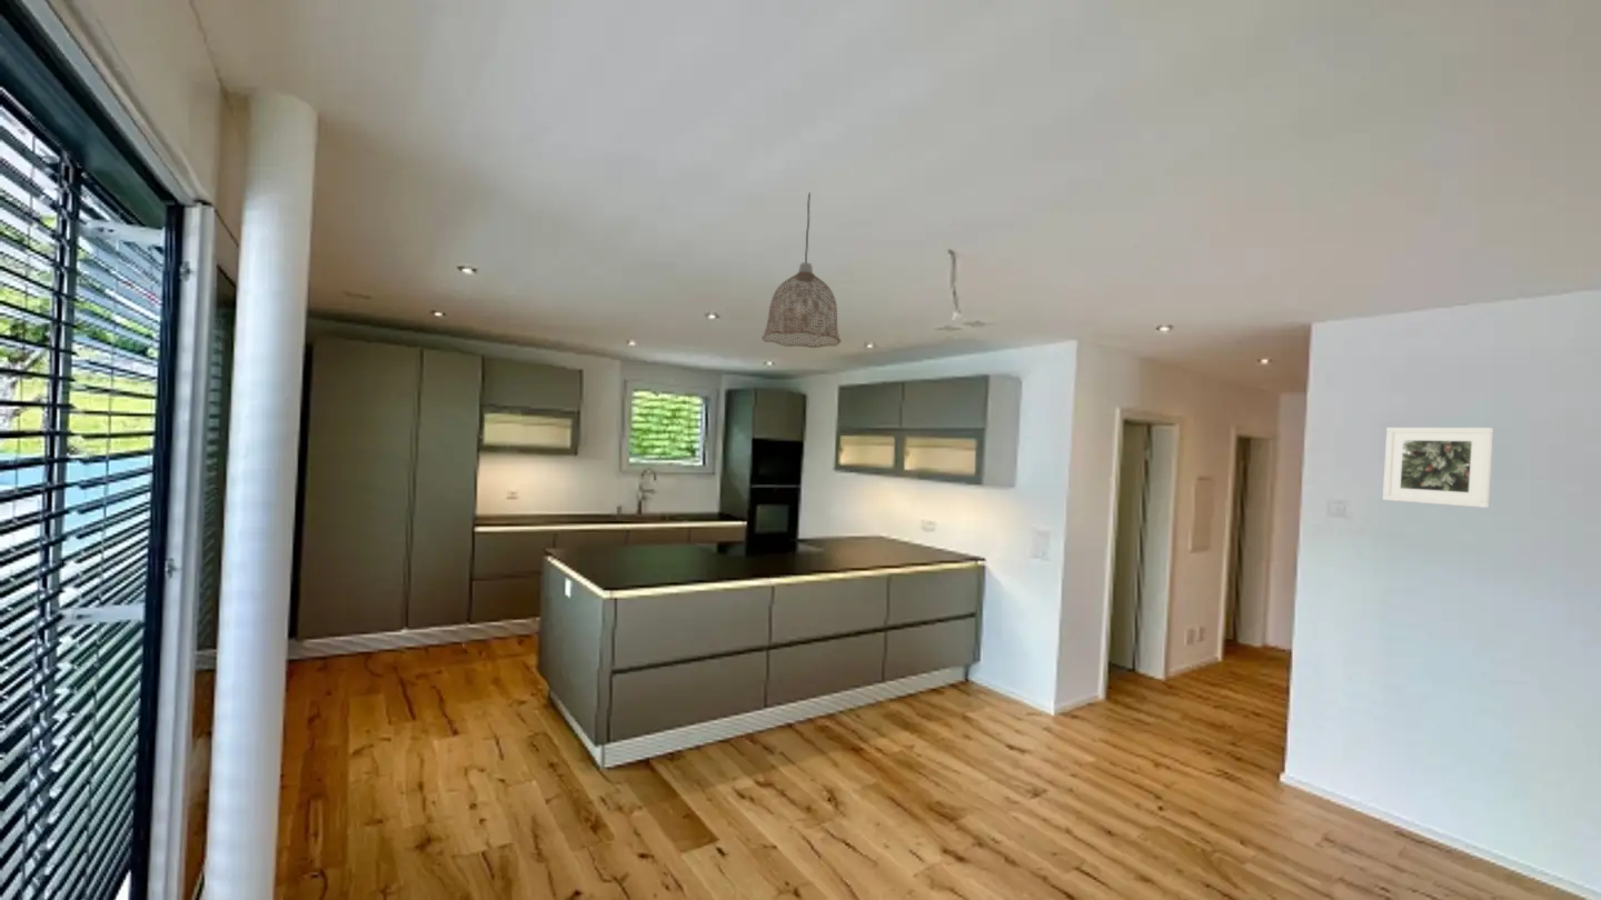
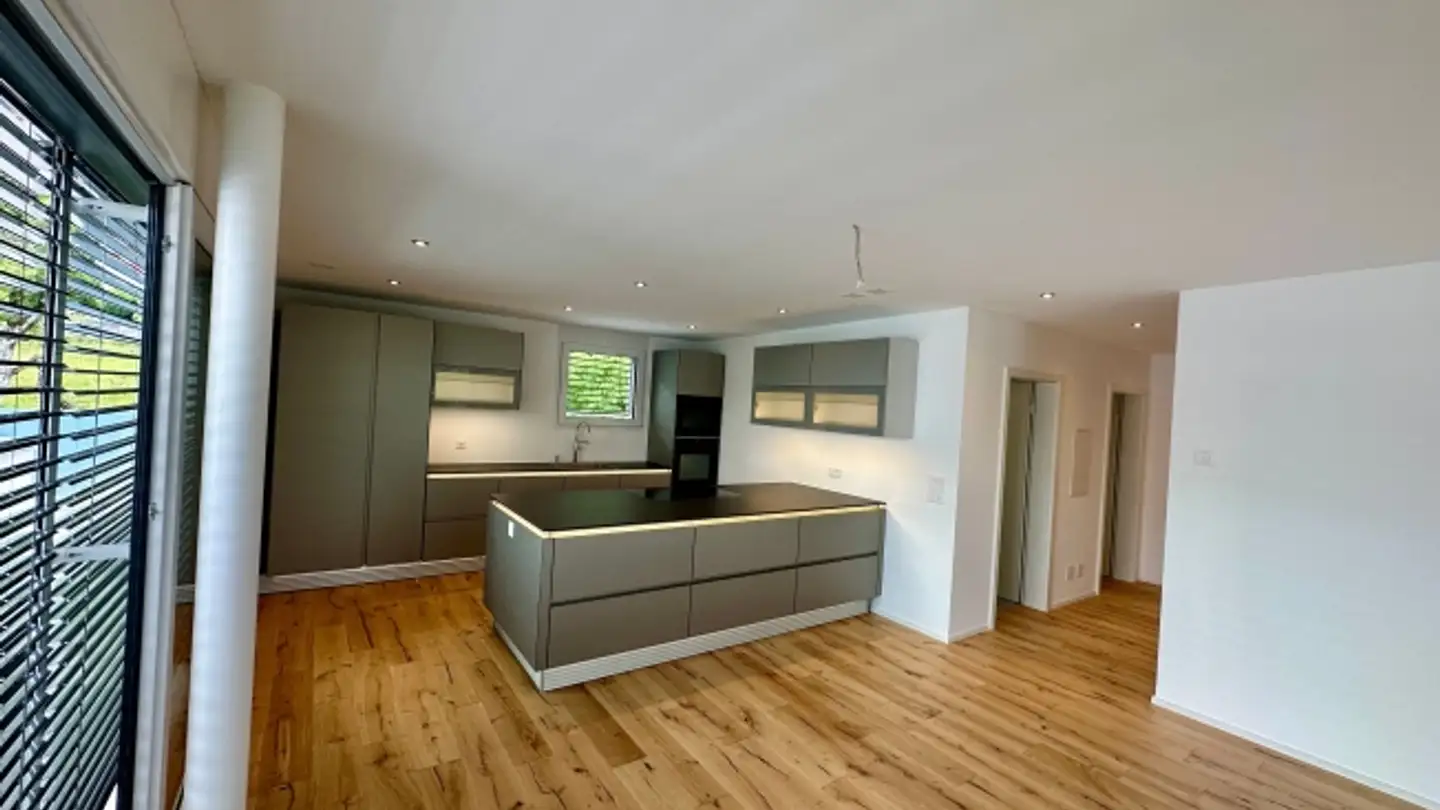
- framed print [1382,427,1494,509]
- pendant lamp [760,192,843,349]
